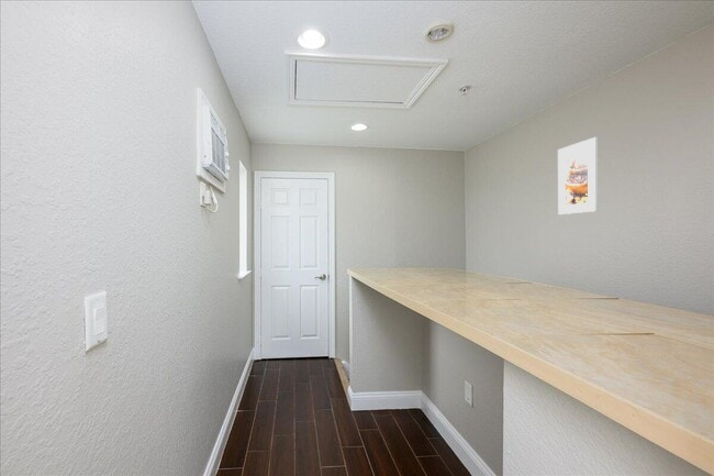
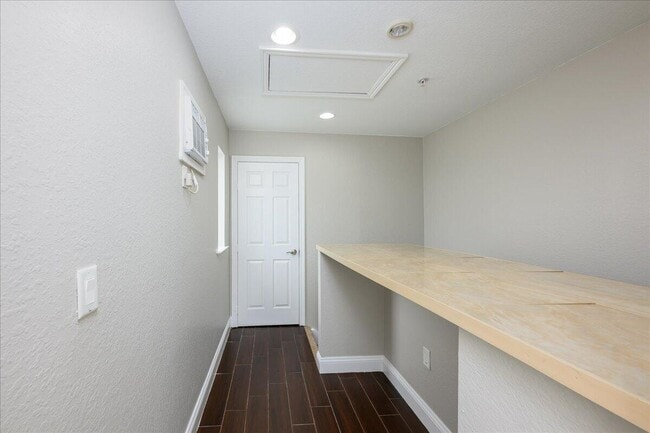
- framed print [557,136,599,215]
